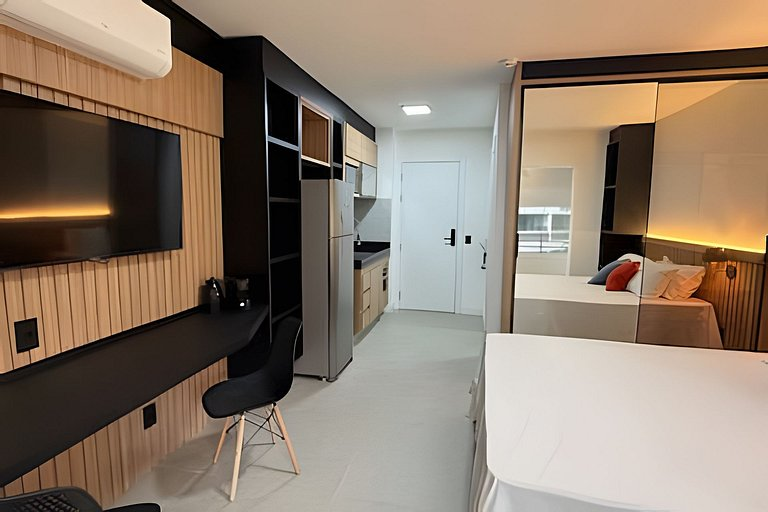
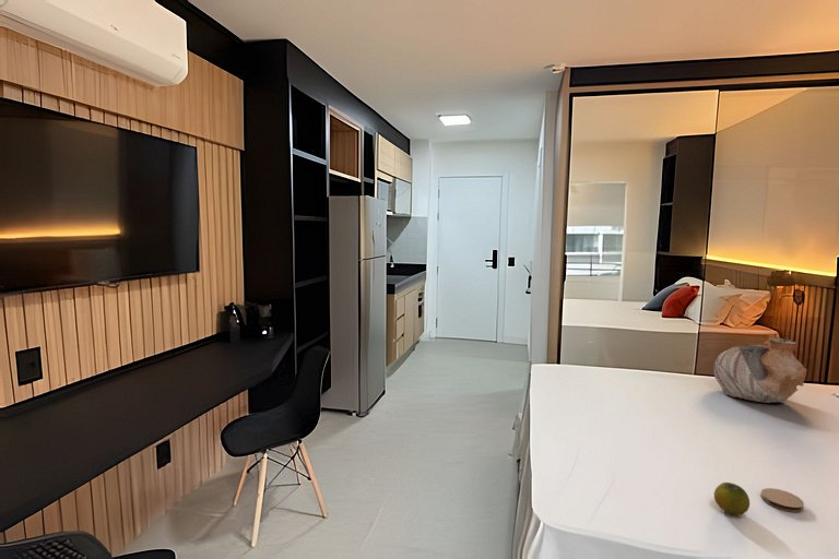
+ coaster [760,487,805,513]
+ vase [712,336,808,404]
+ fruit [713,481,751,516]
